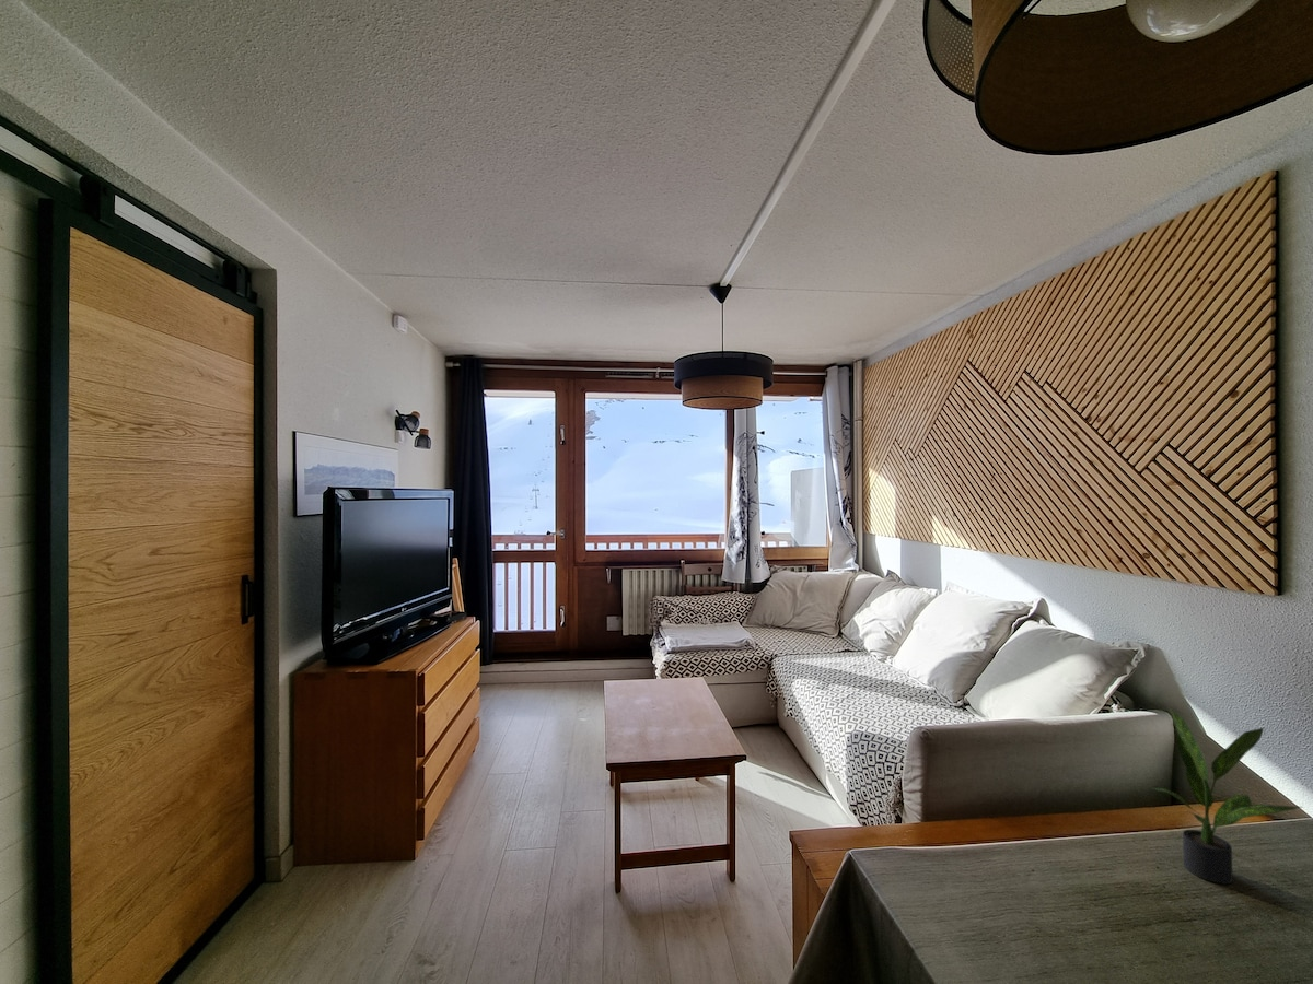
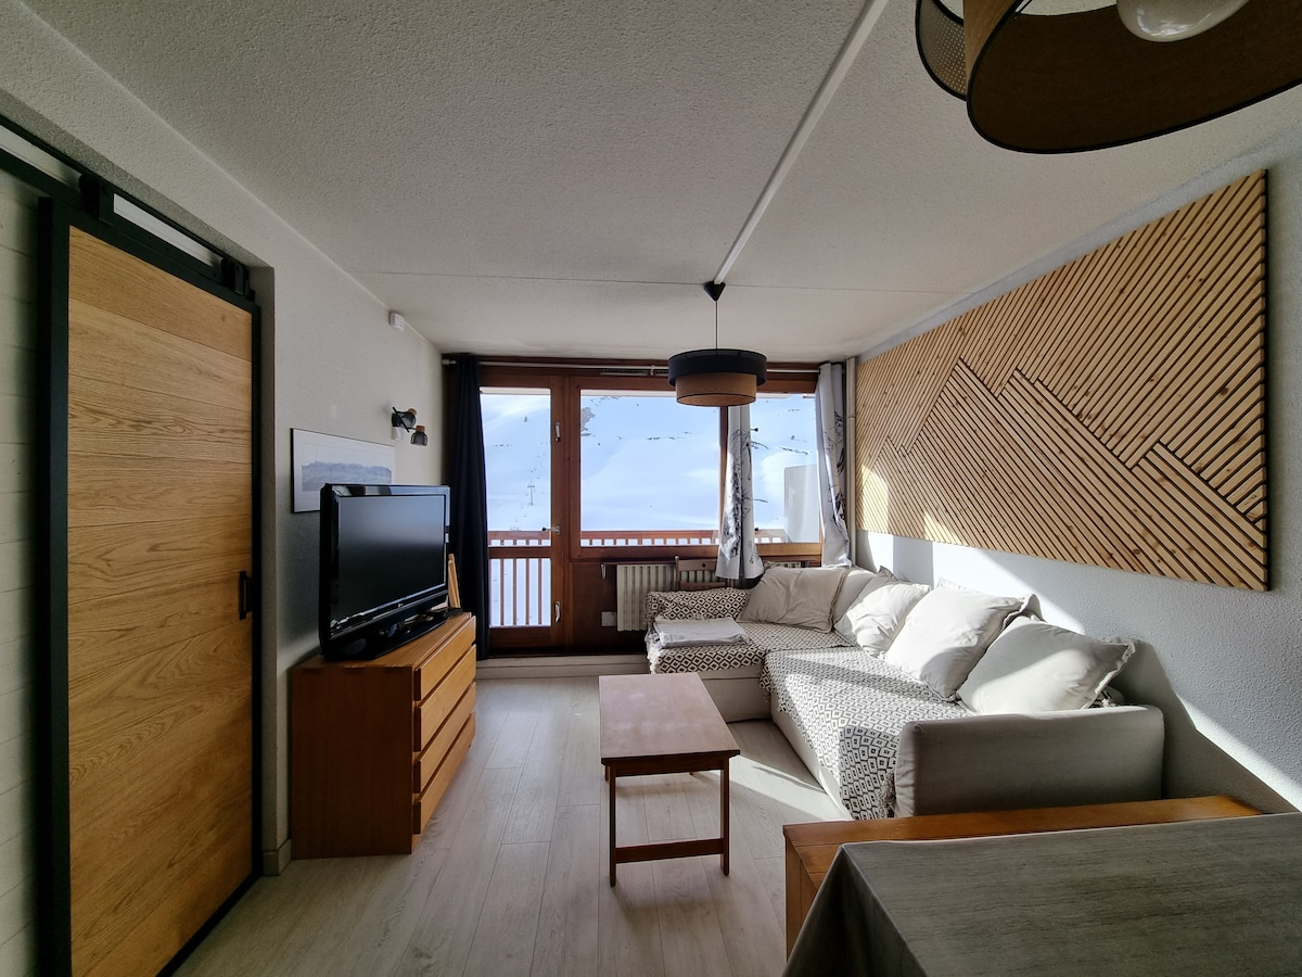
- potted plant [1151,707,1302,886]
